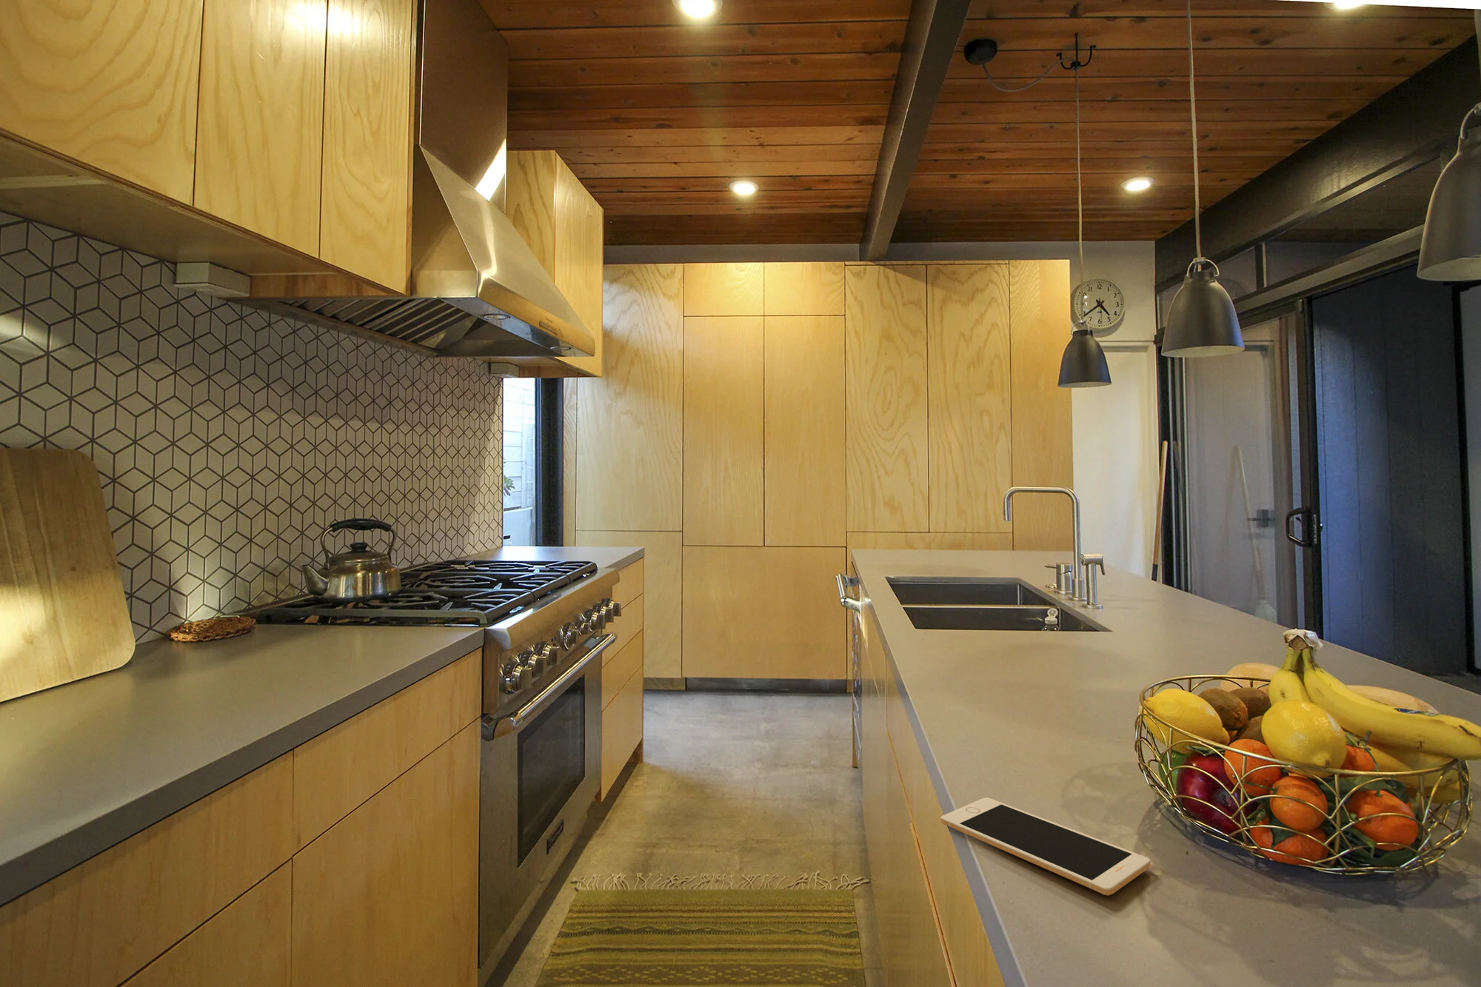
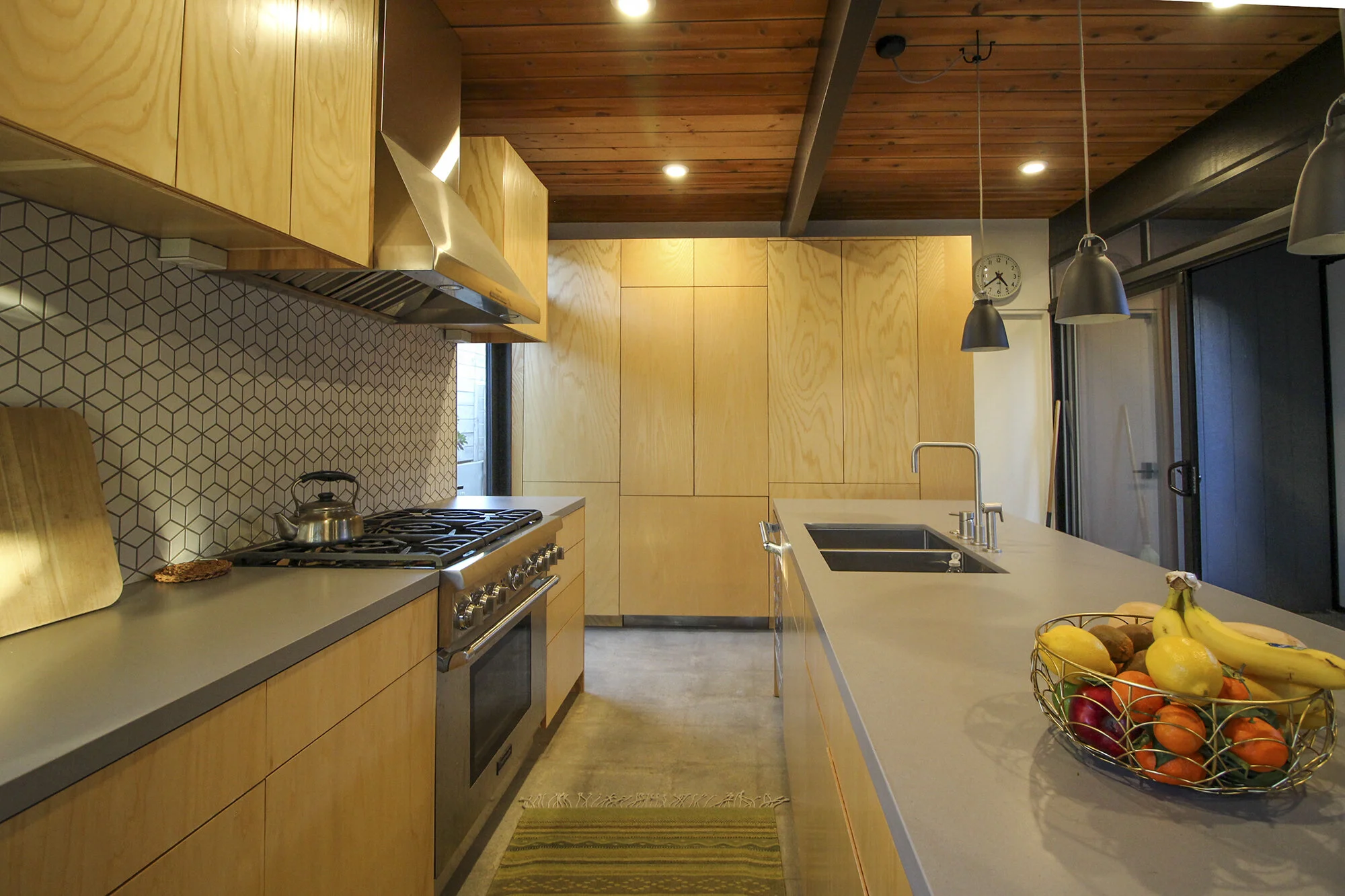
- cell phone [939,796,1151,896]
